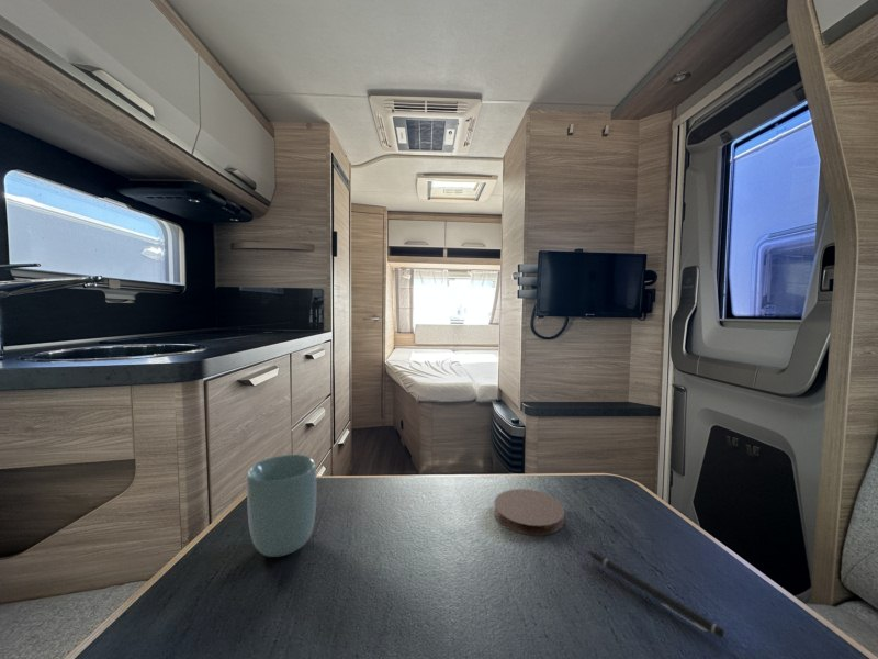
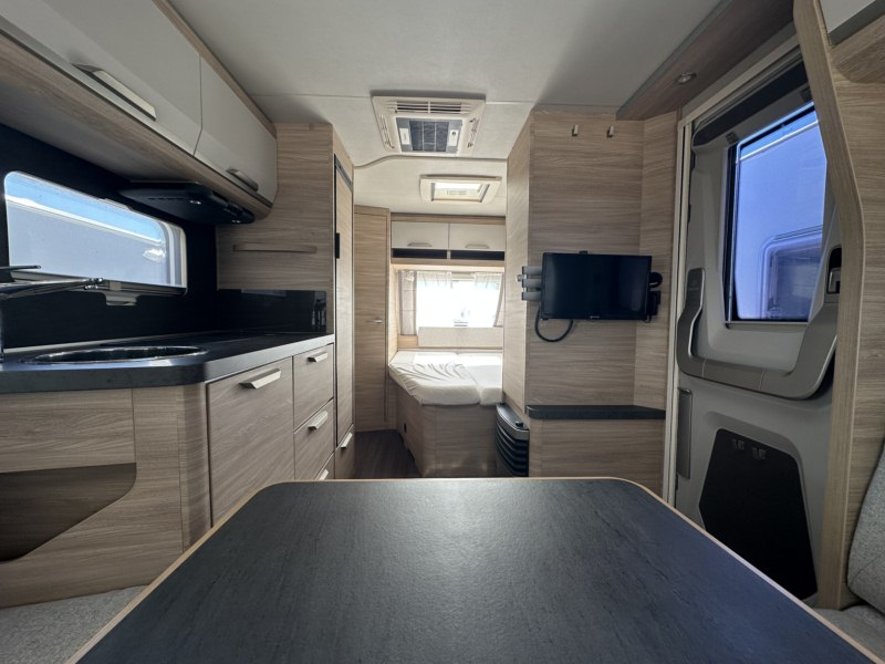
- pen [585,549,725,639]
- cup [246,454,317,558]
- coaster [493,488,565,537]
